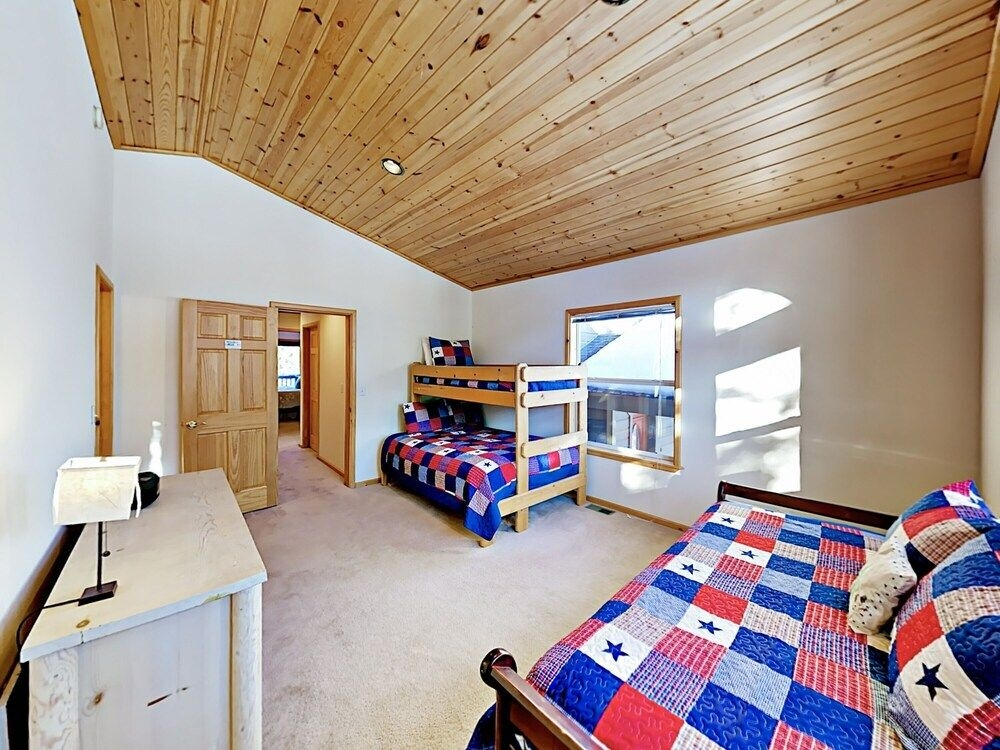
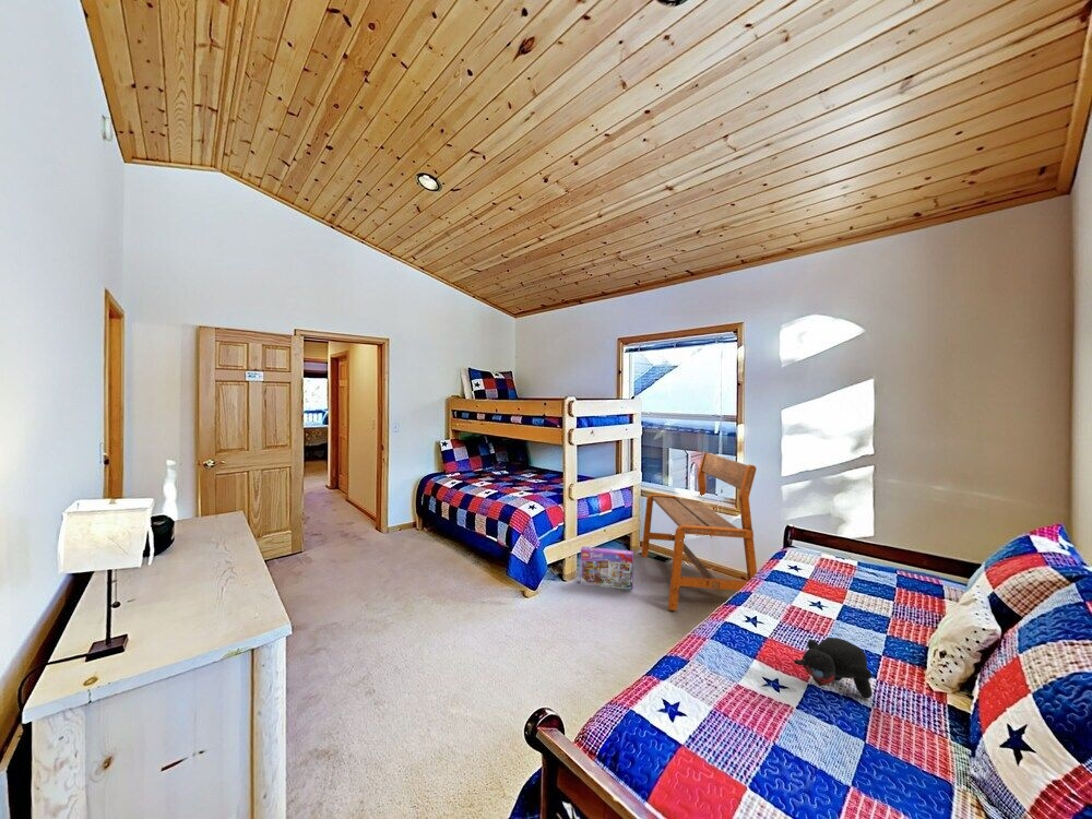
+ box [580,546,634,591]
+ teddy bear [793,637,874,699]
+ bench [640,452,758,612]
